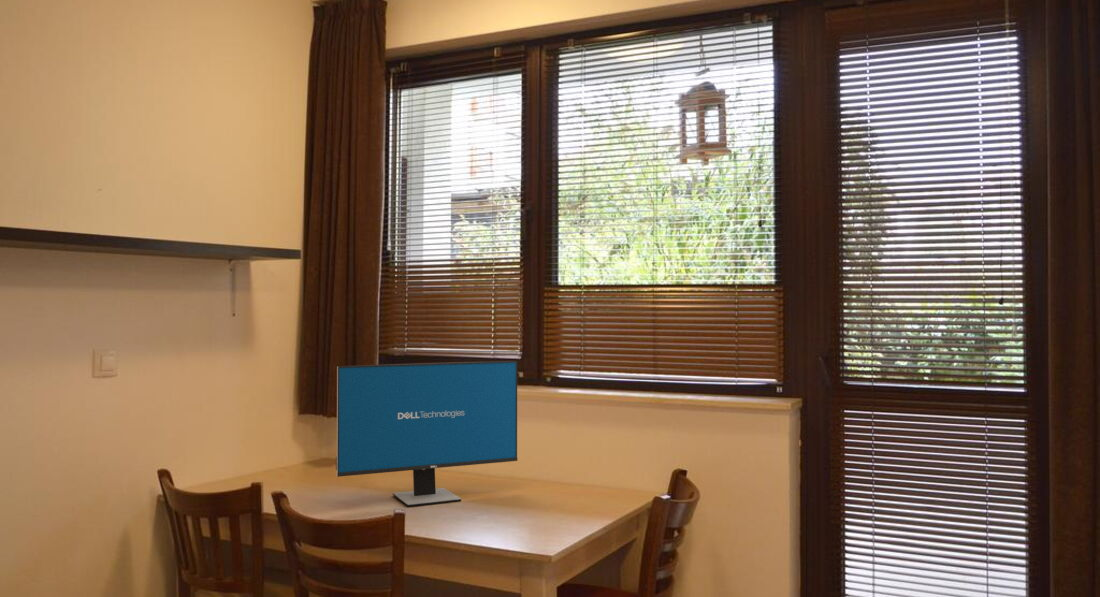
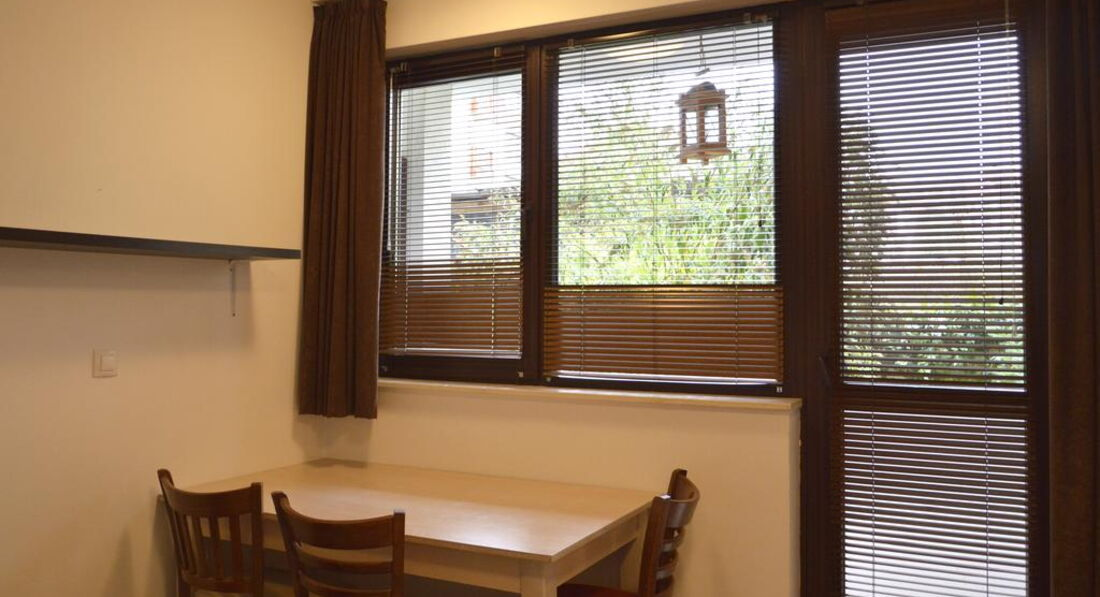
- computer monitor [335,360,518,508]
